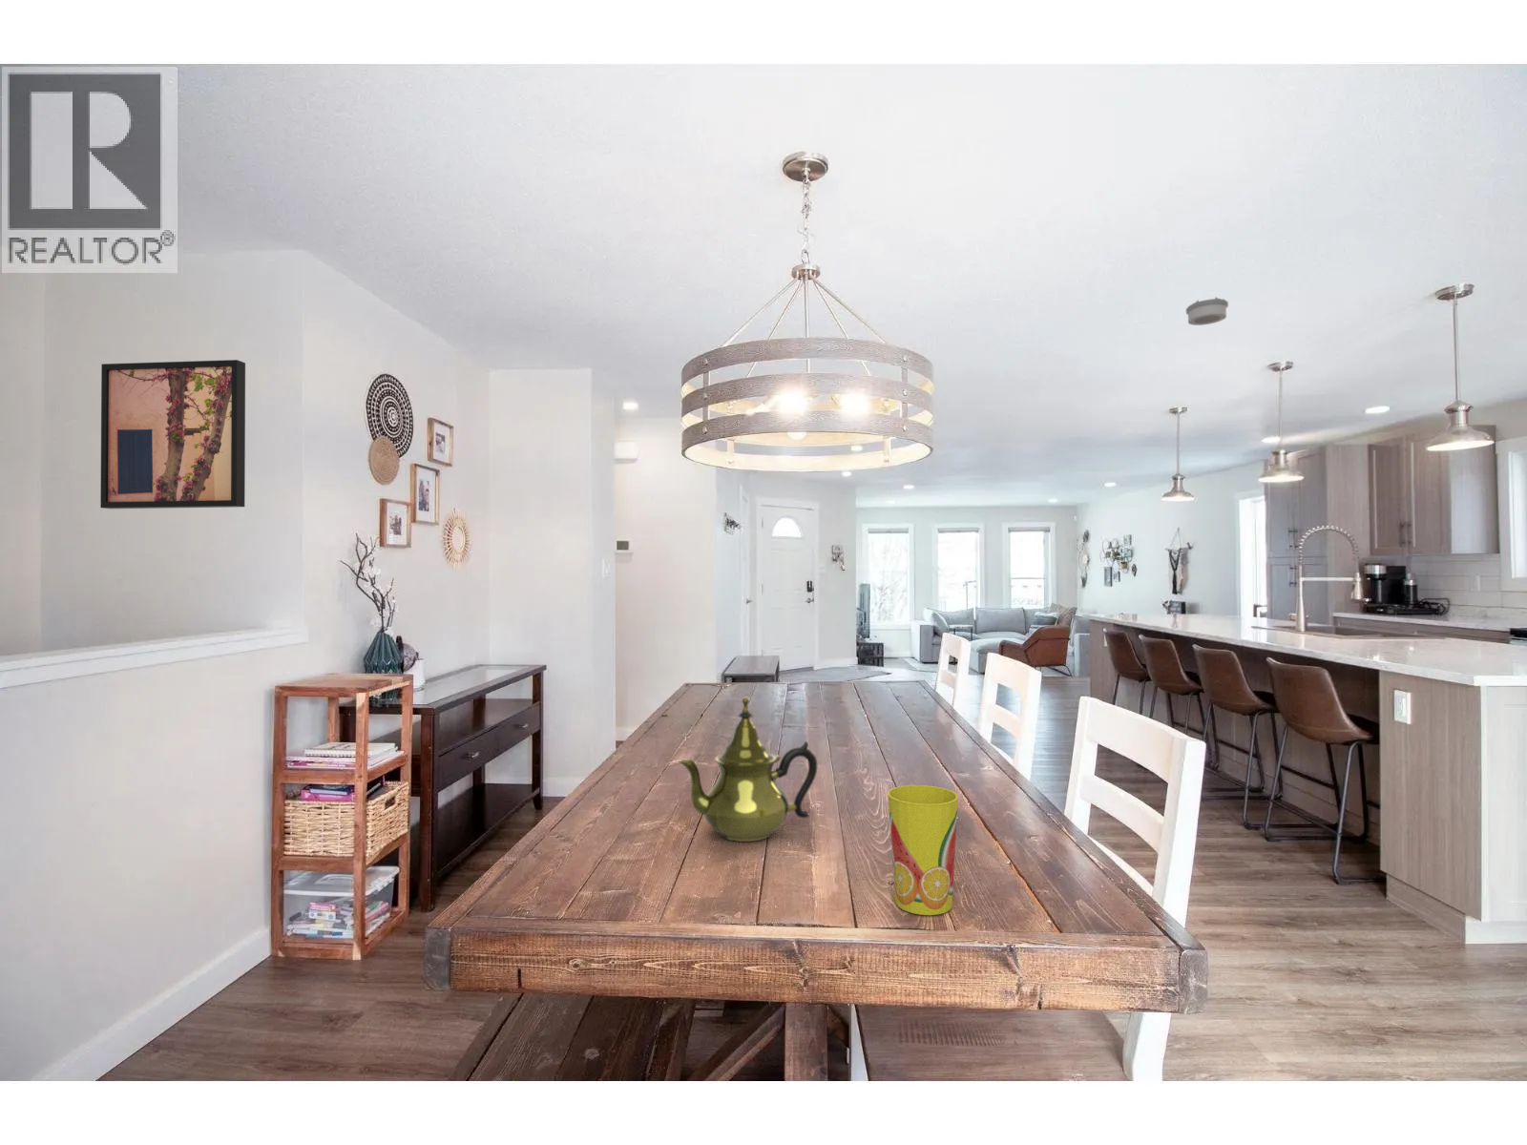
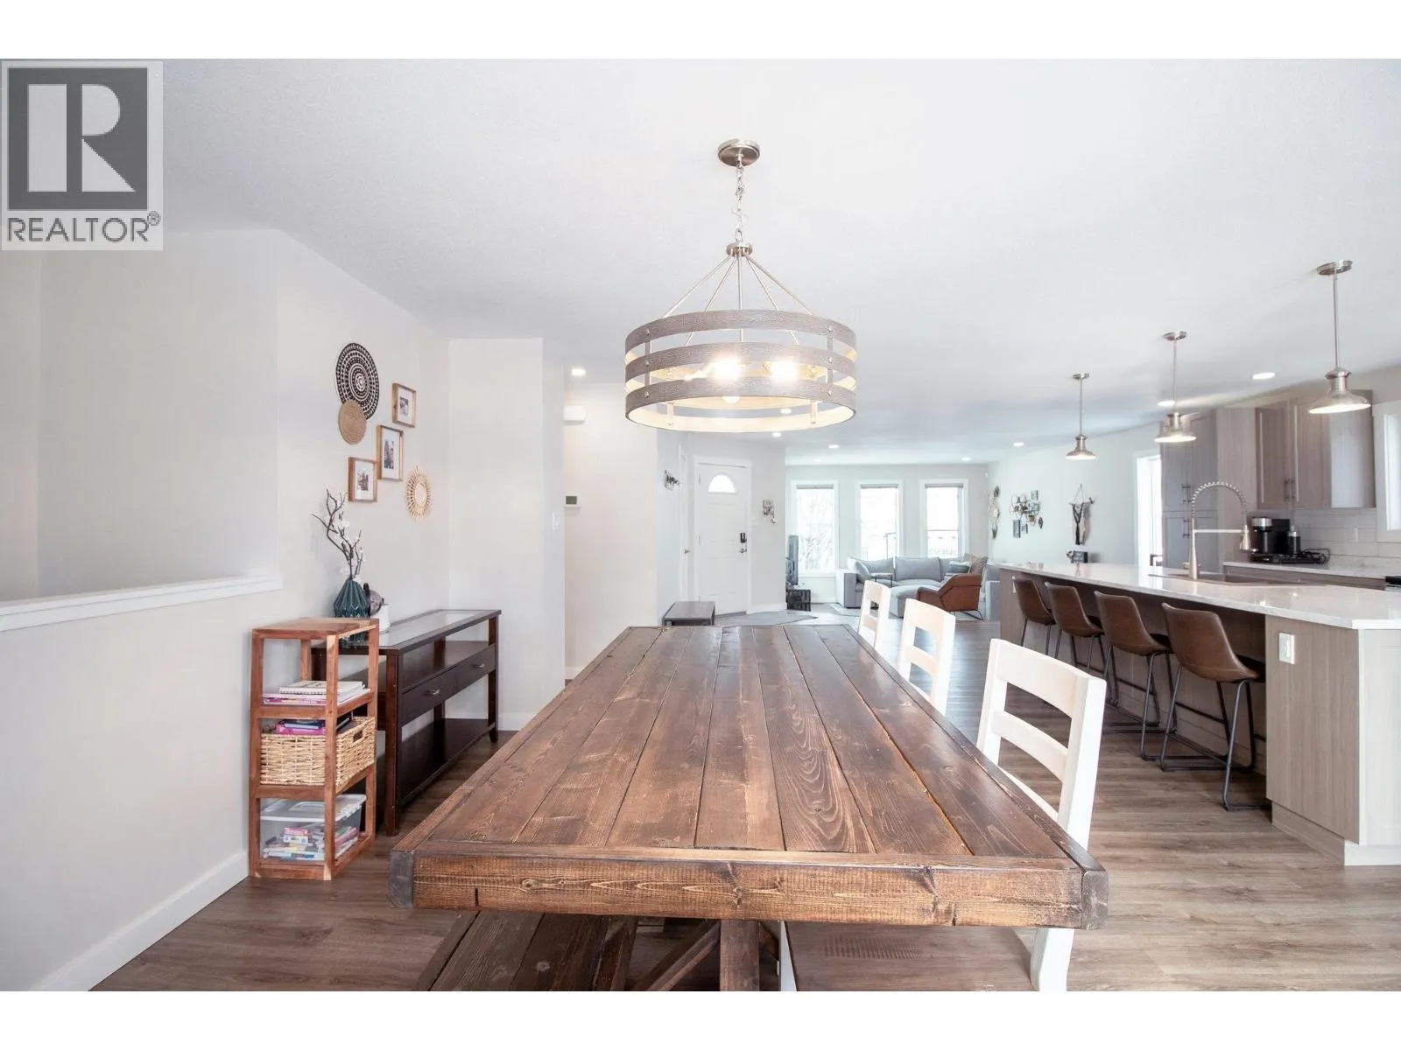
- smoke detector [1186,296,1229,326]
- wall art [100,358,246,510]
- cup [886,784,959,916]
- teapot [678,696,818,843]
